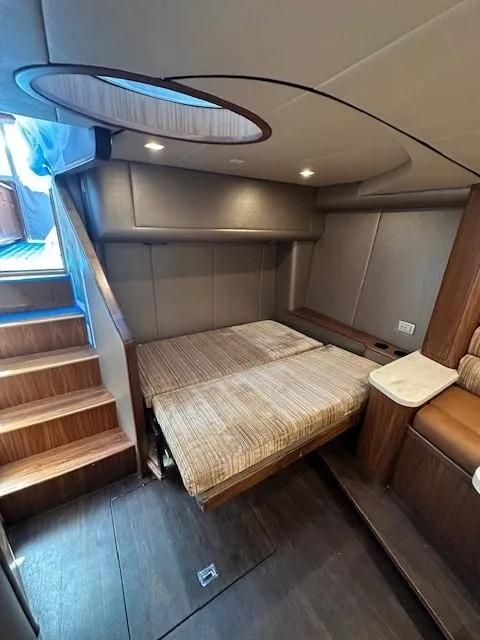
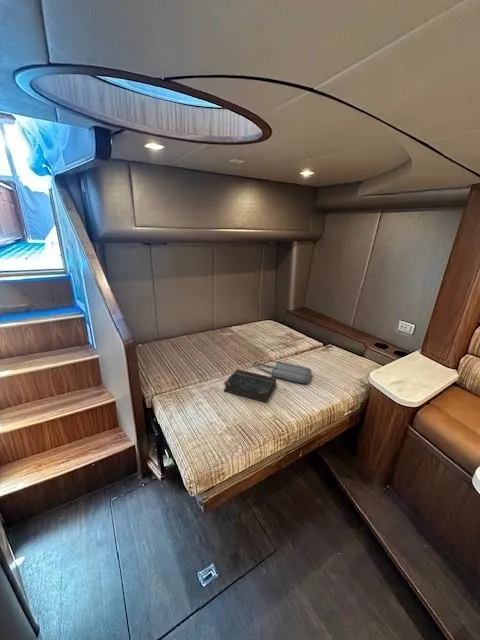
+ tote bag [253,360,313,384]
+ book [222,368,277,403]
